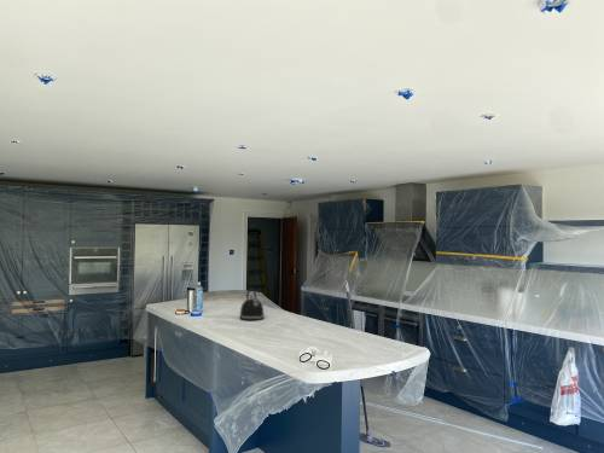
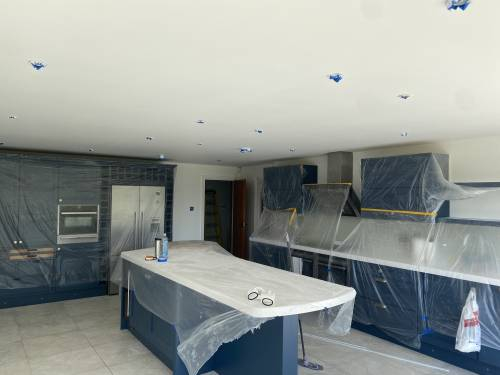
- kettle [238,288,266,321]
